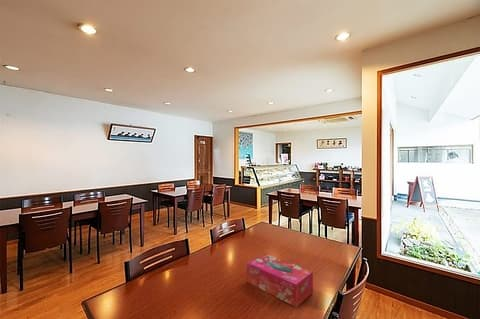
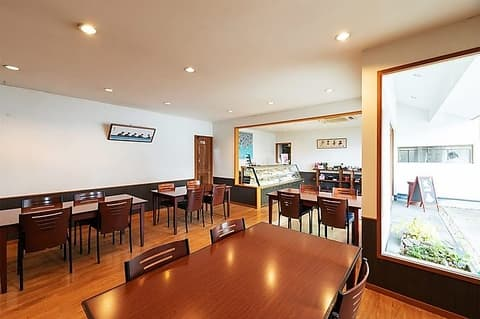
- tissue box [246,253,314,308]
